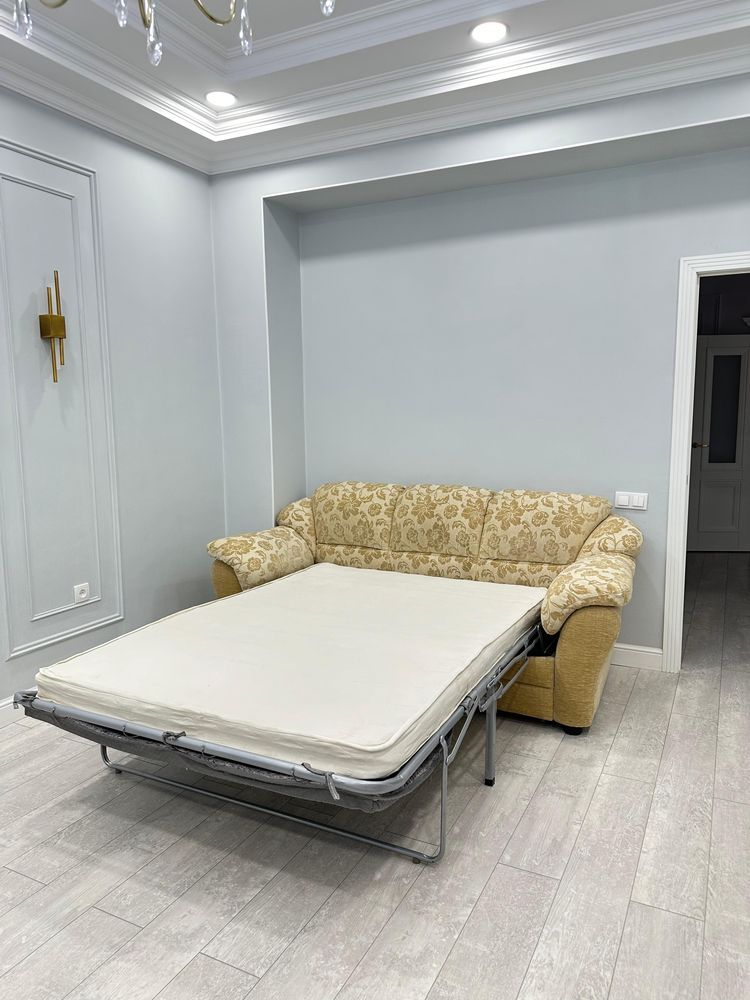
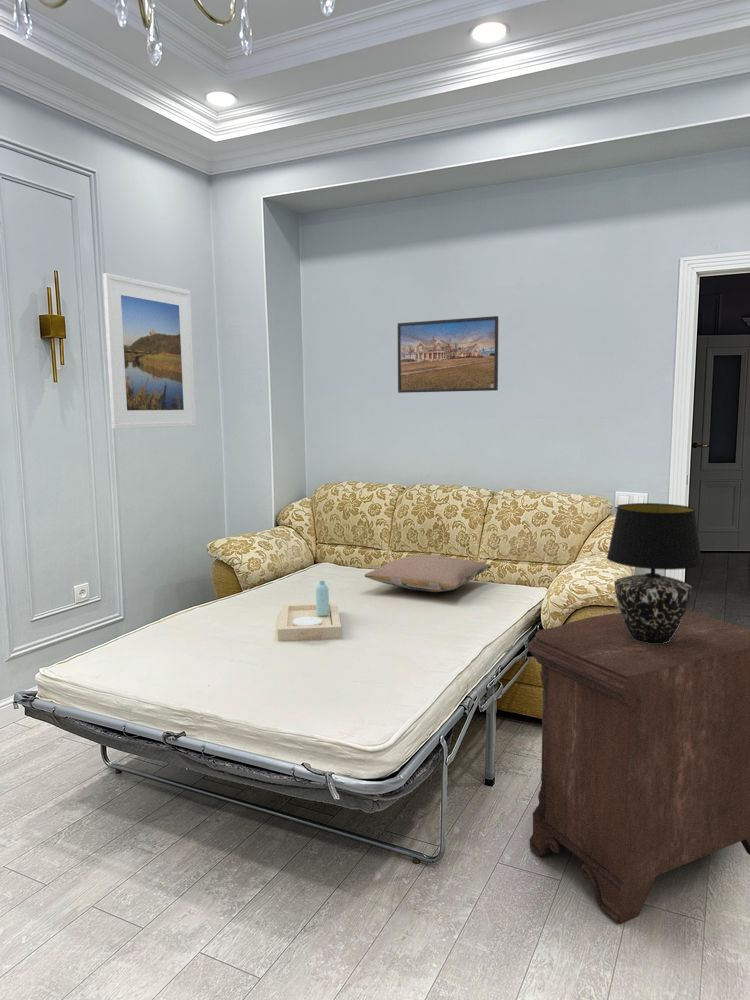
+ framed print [102,272,197,430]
+ pillow [364,553,492,593]
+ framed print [397,315,499,394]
+ nightstand [526,609,750,925]
+ table lamp [606,502,703,644]
+ serving tray [277,580,342,642]
